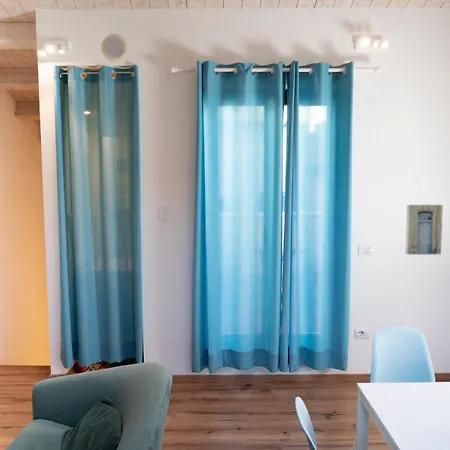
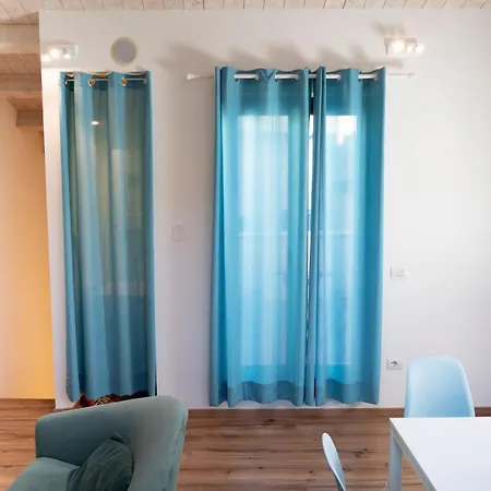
- wall art [404,204,444,255]
